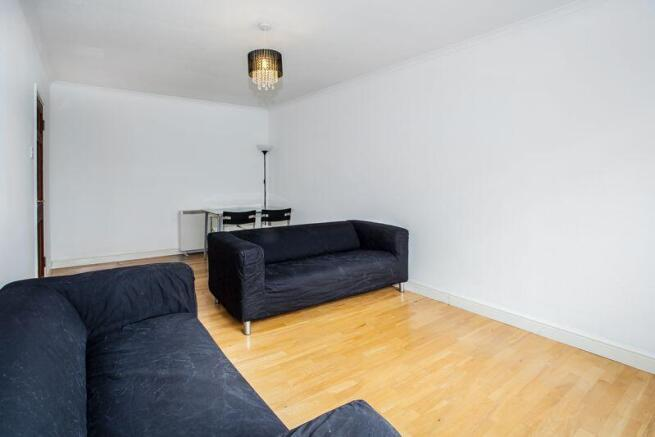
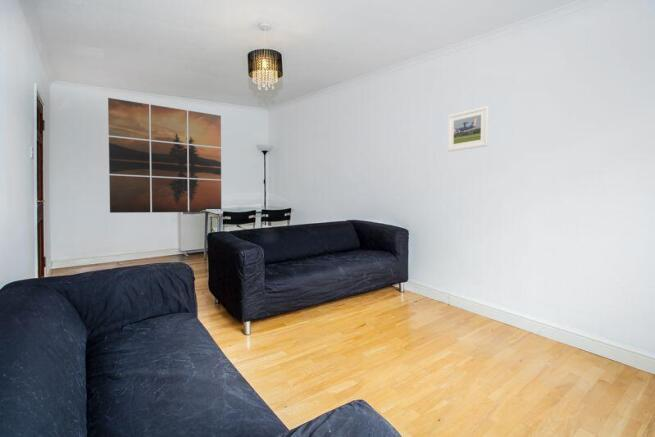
+ wall art [107,97,222,214]
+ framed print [447,105,490,152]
